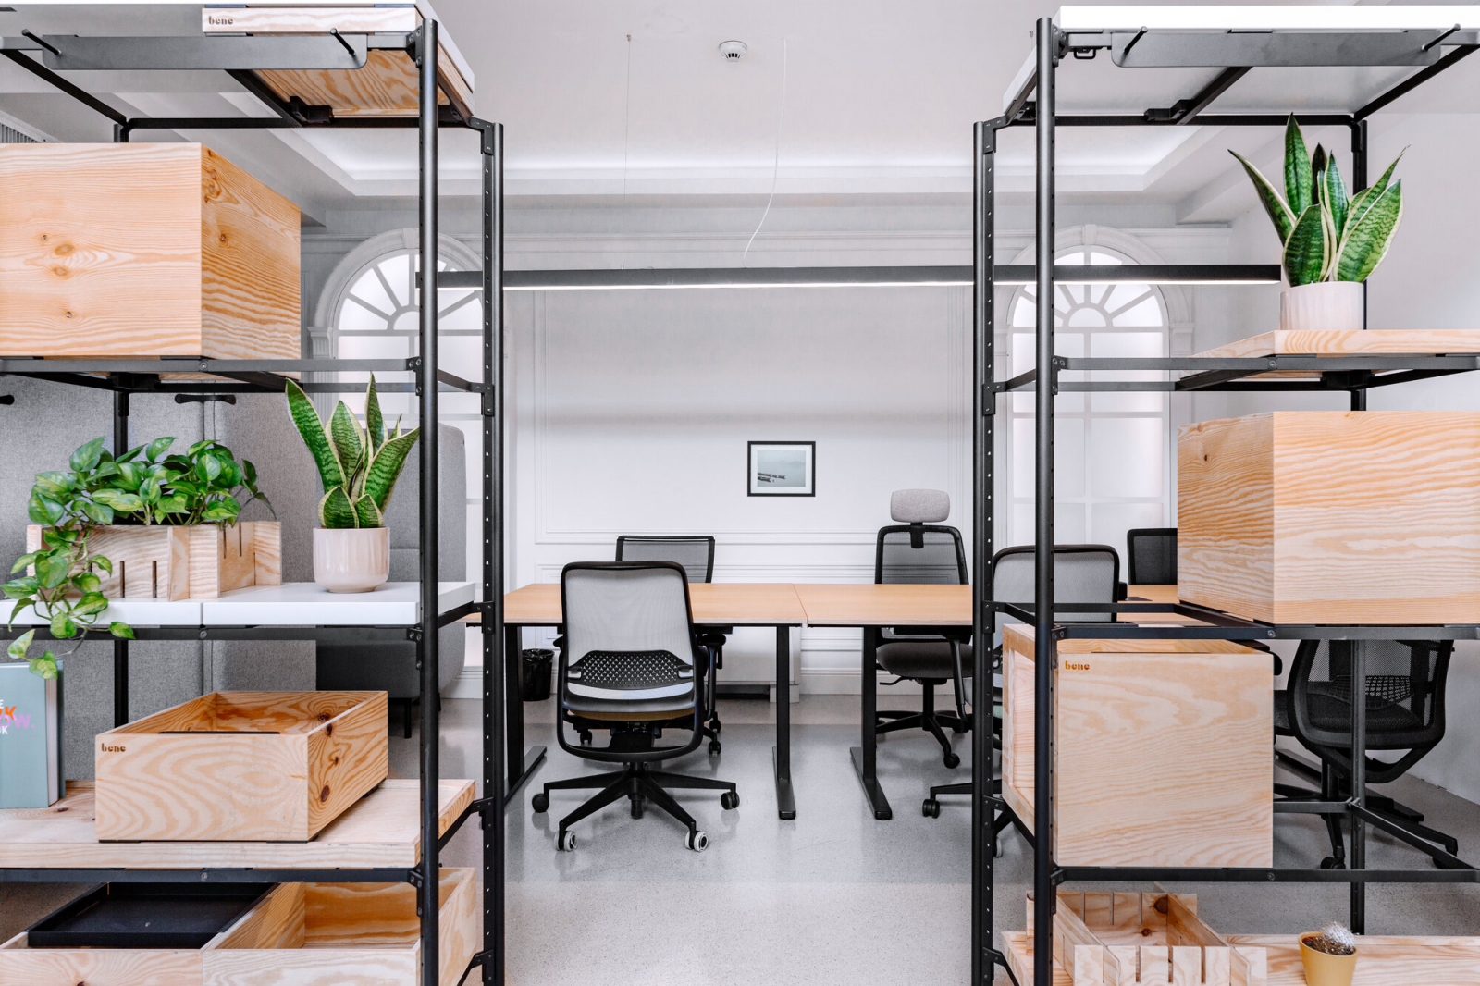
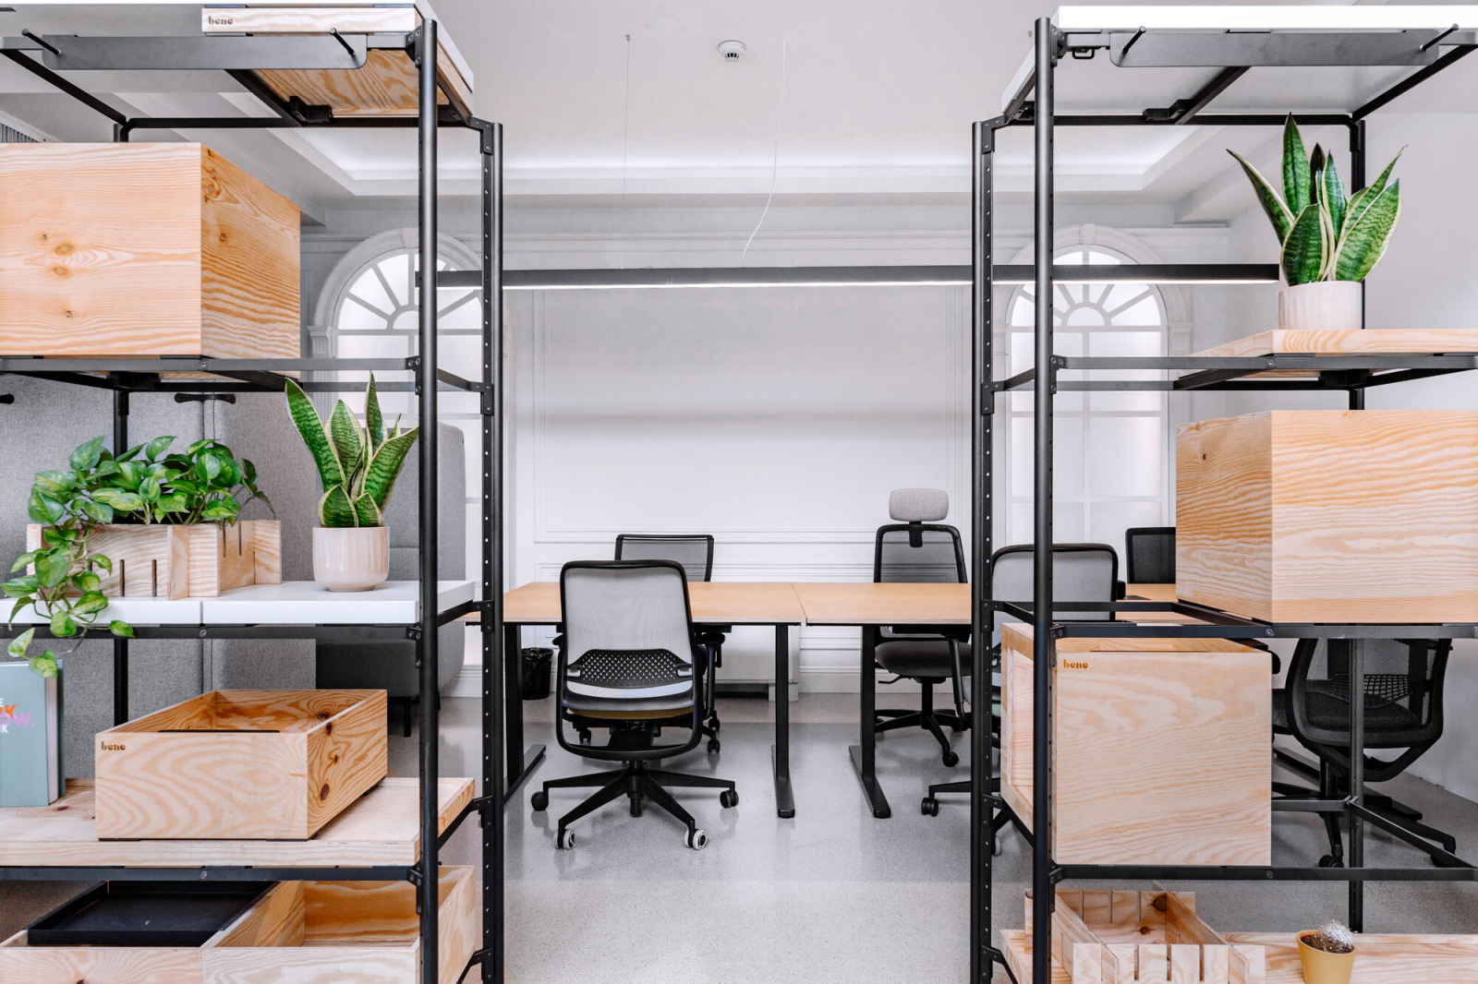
- wall art [746,440,816,497]
